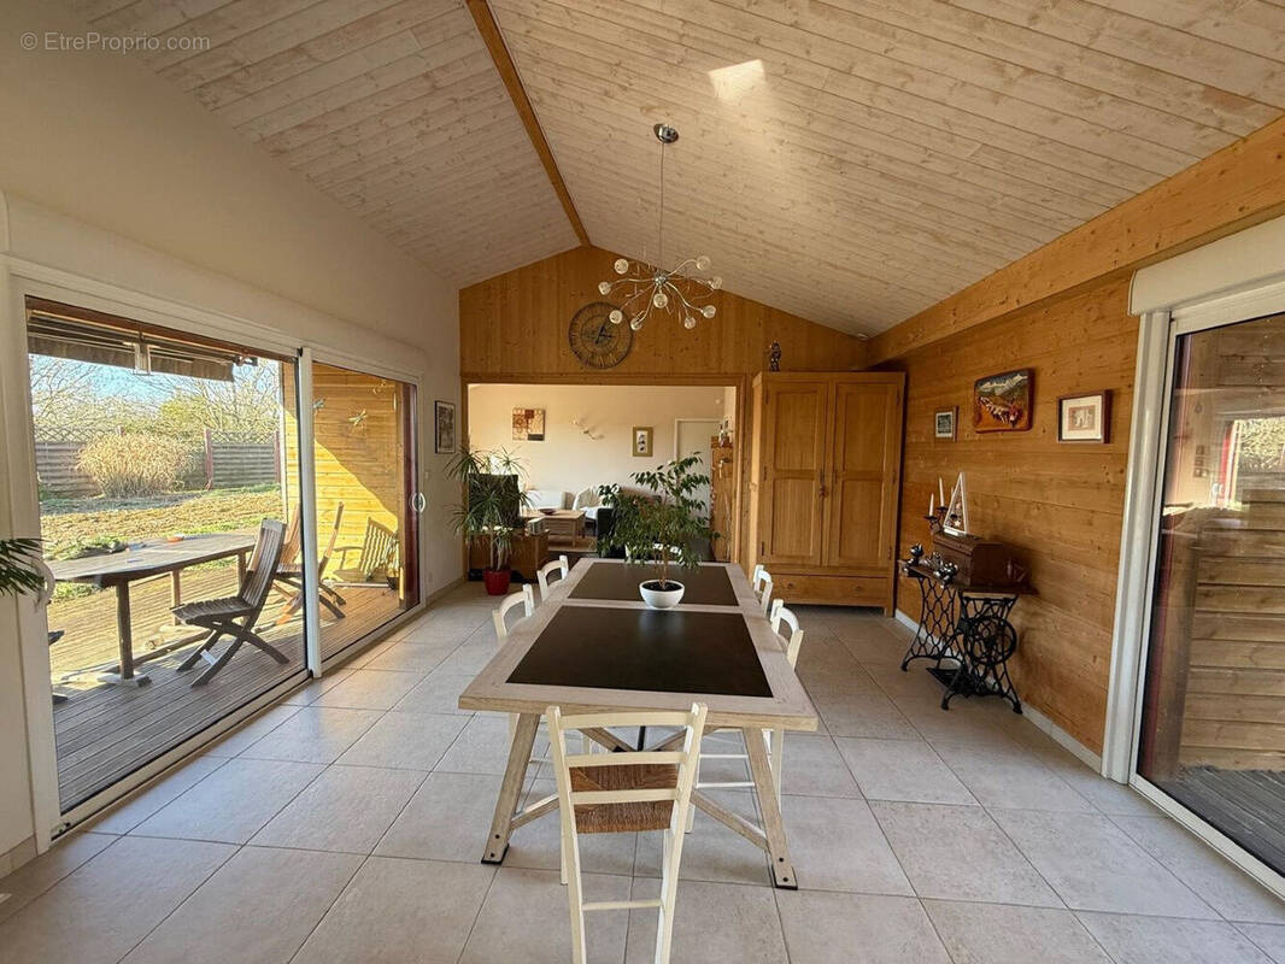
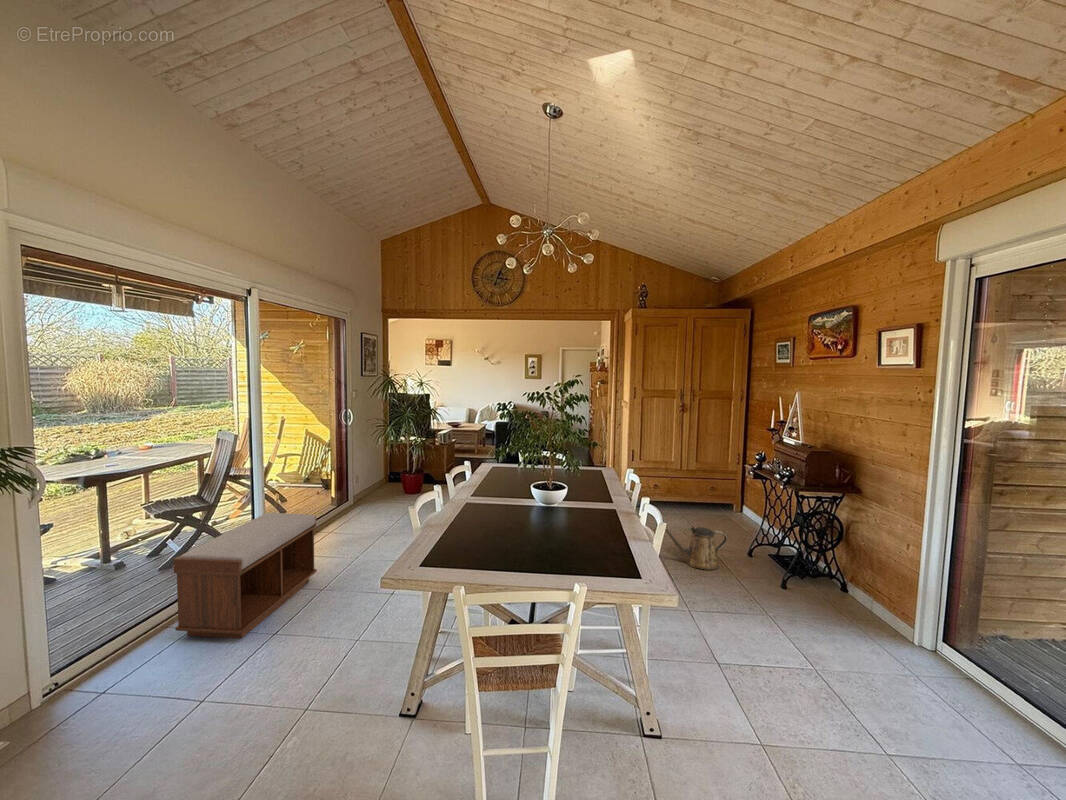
+ watering can [665,526,728,571]
+ bench [172,512,318,639]
